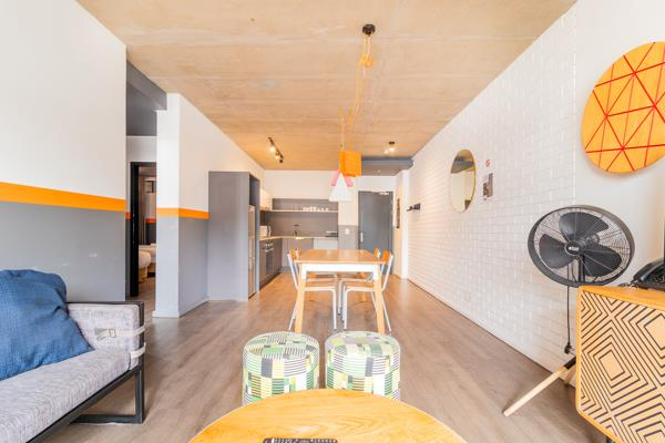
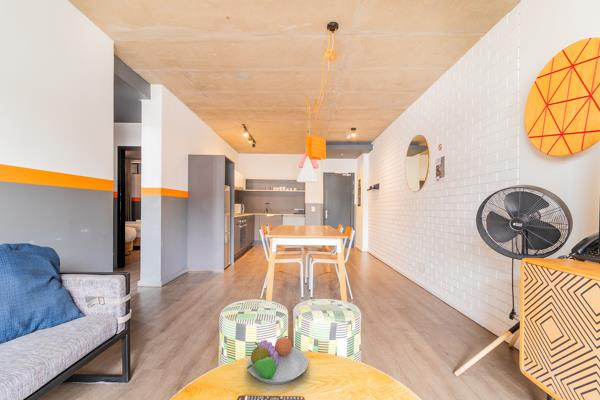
+ fruit bowl [246,335,309,385]
